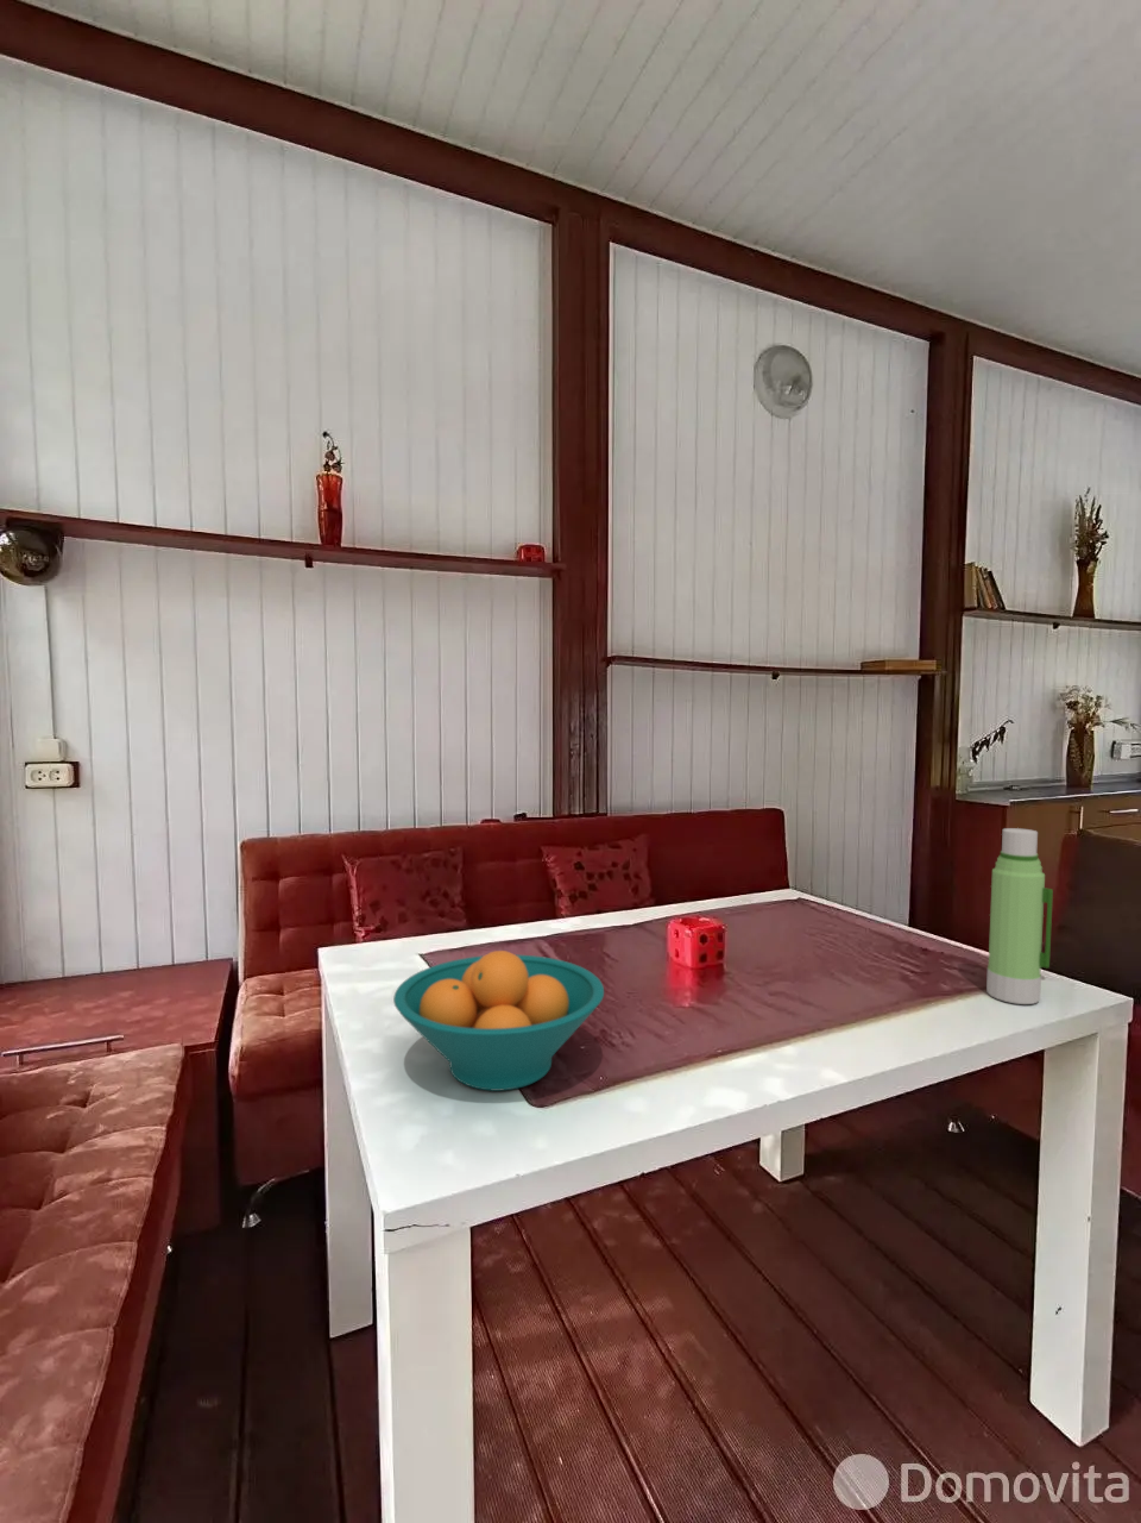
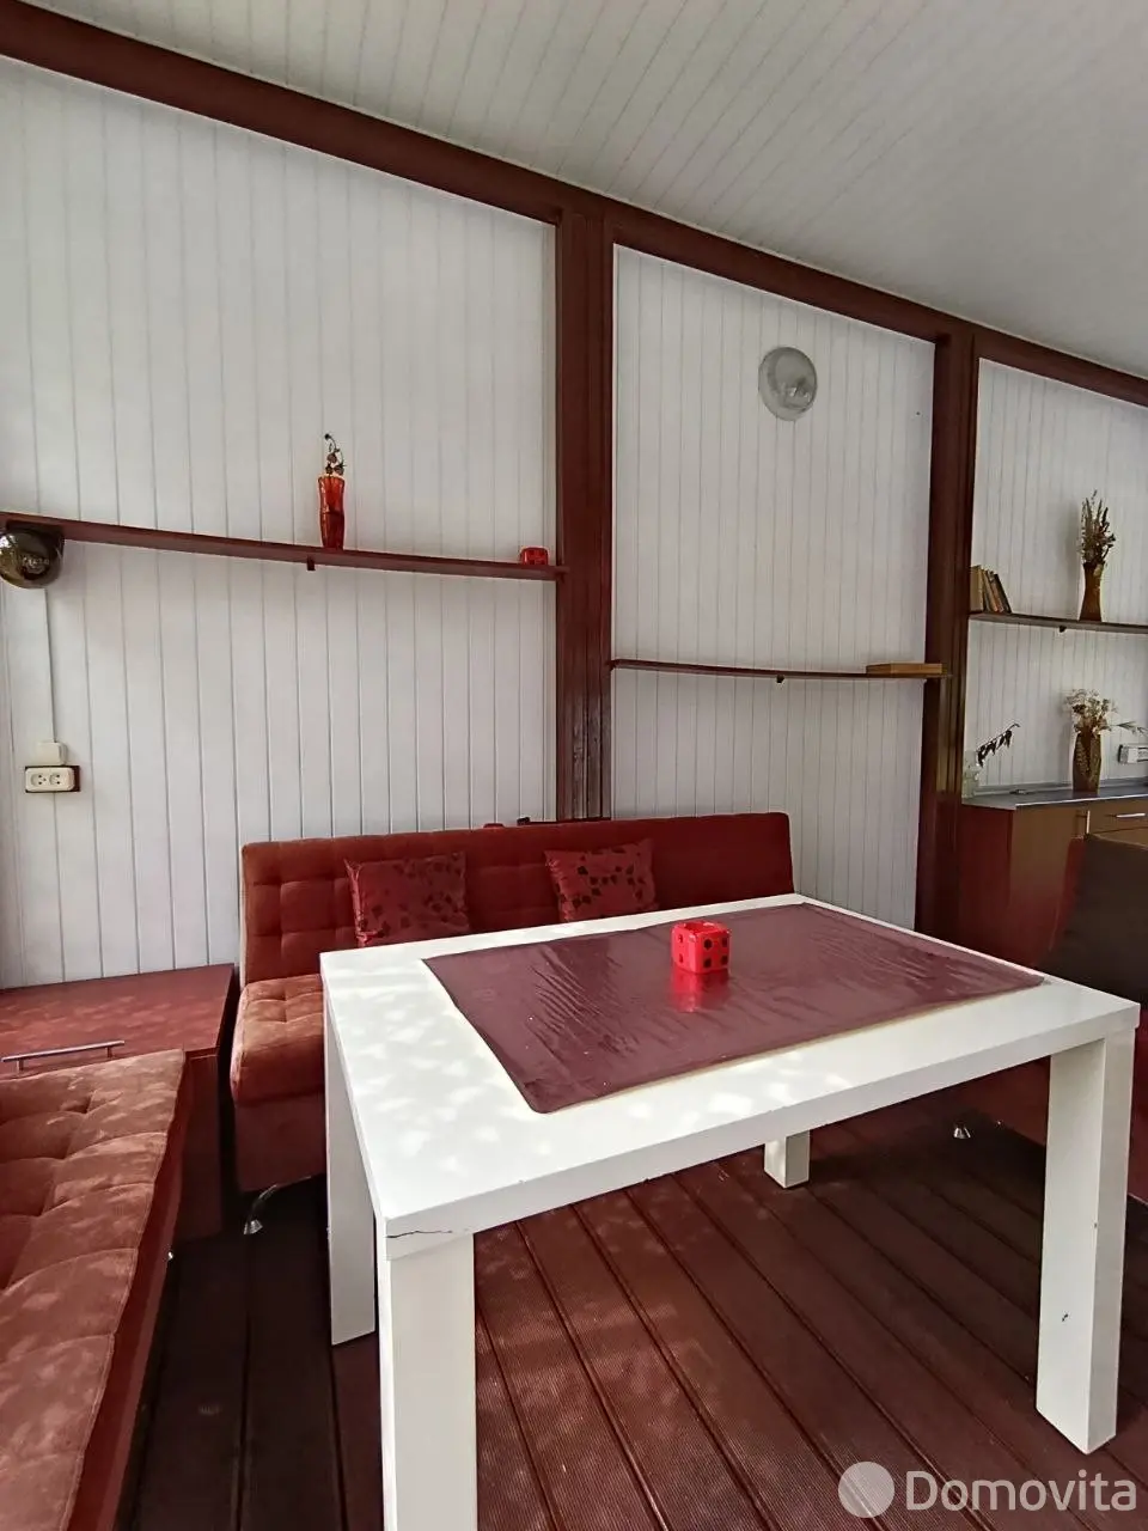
- water bottle [985,827,1055,1005]
- fruit bowl [392,950,605,1092]
